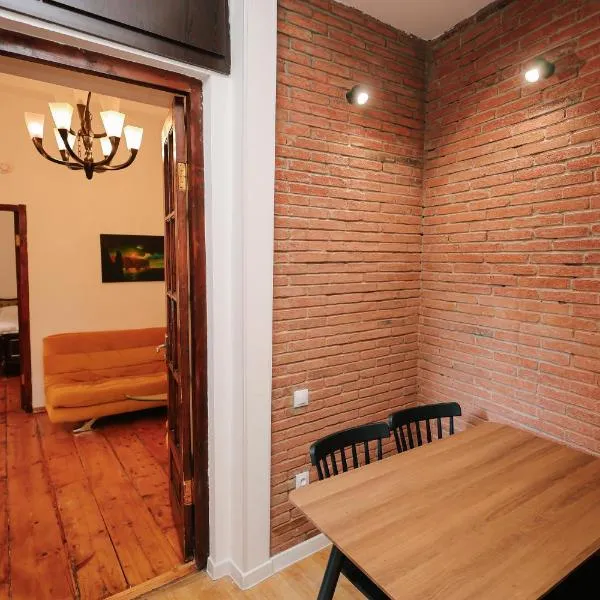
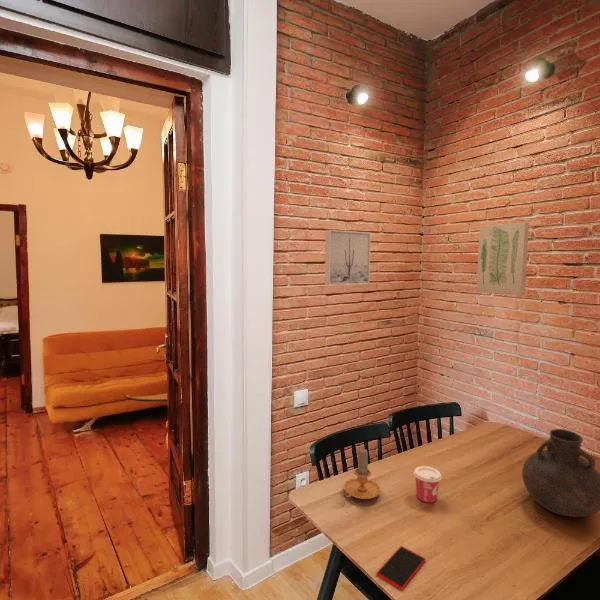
+ cup [413,465,443,504]
+ wall art [324,229,372,286]
+ wall art [476,221,530,296]
+ vase [521,428,600,518]
+ candle [343,448,382,500]
+ smartphone [375,545,427,591]
